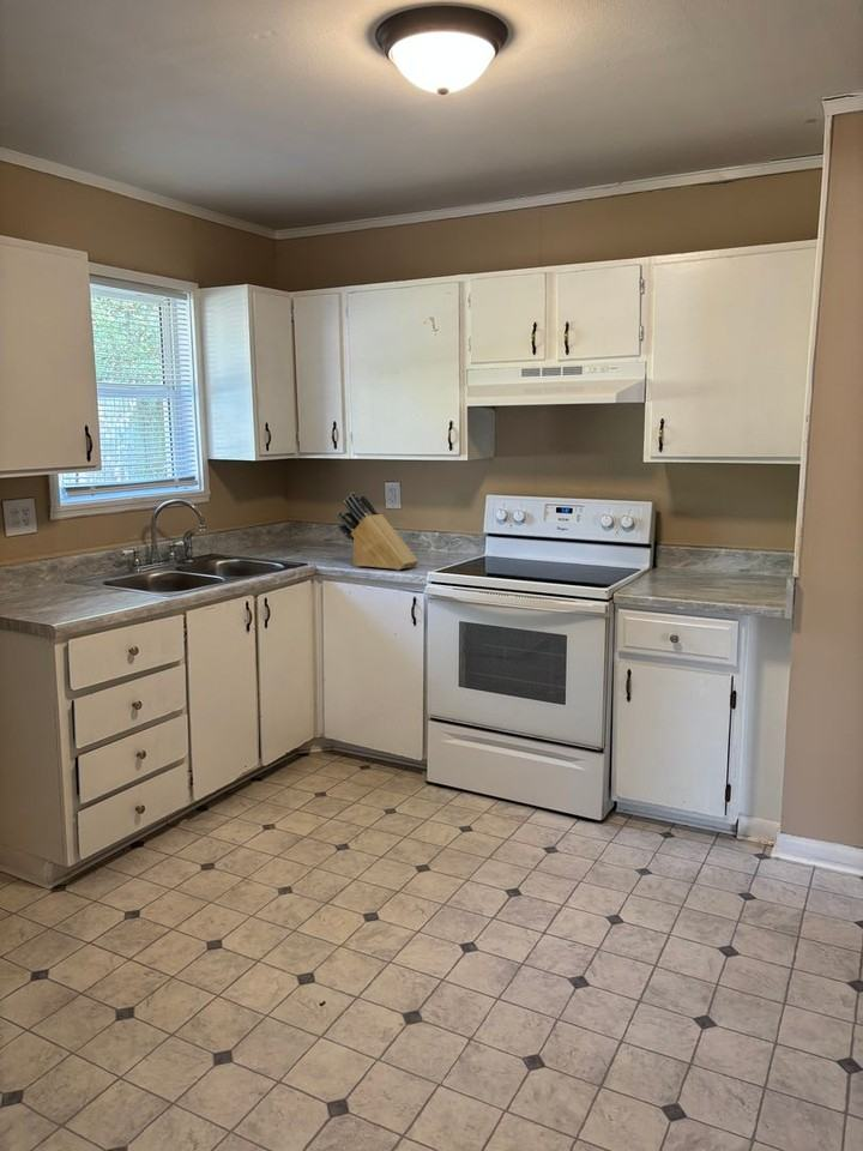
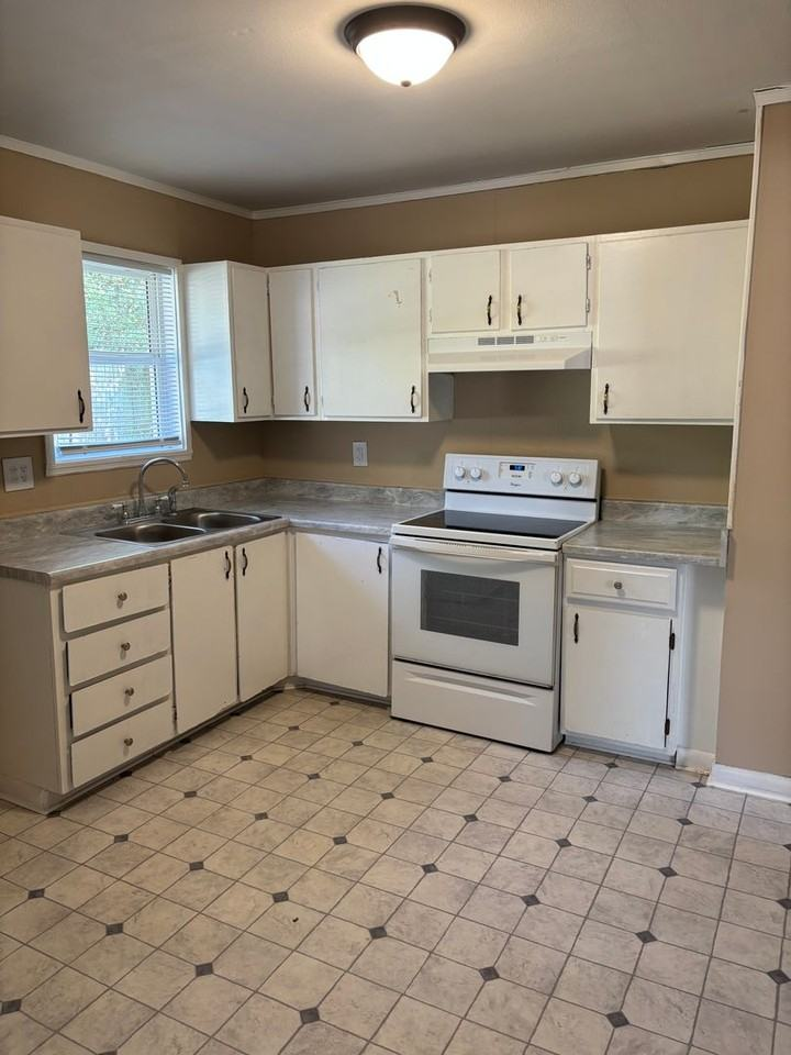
- knife block [336,492,420,571]
